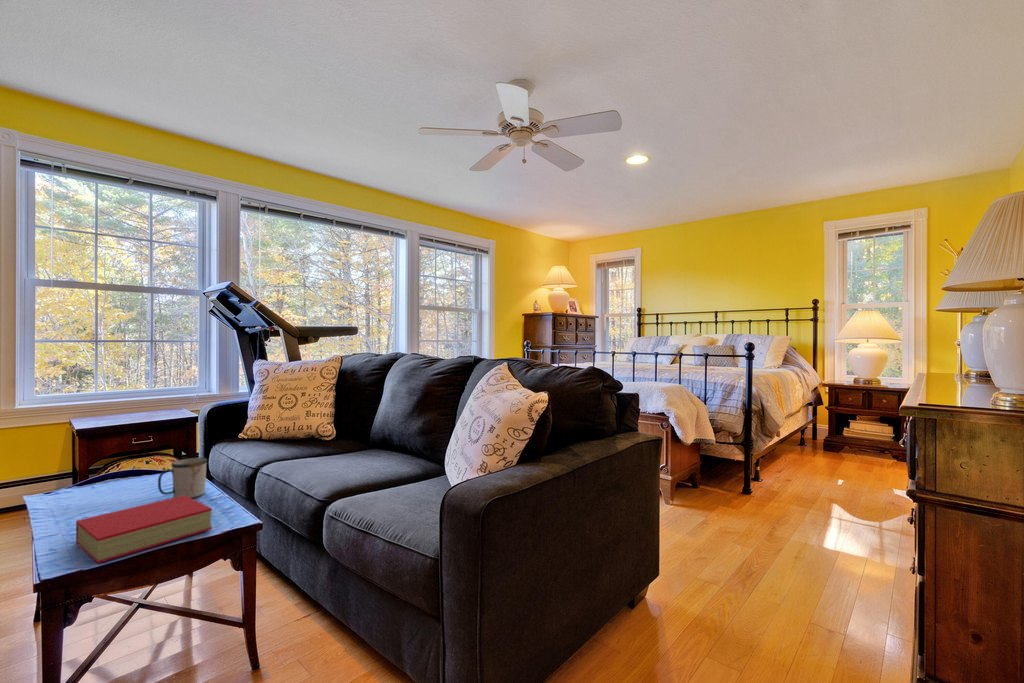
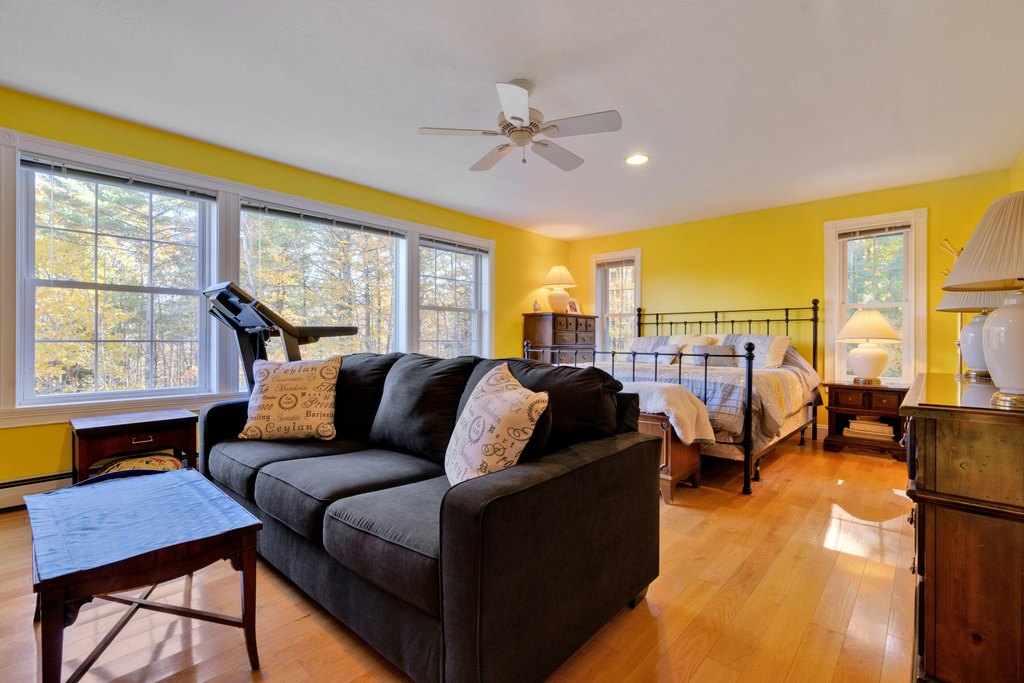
- mug [157,456,208,499]
- book [75,495,213,564]
